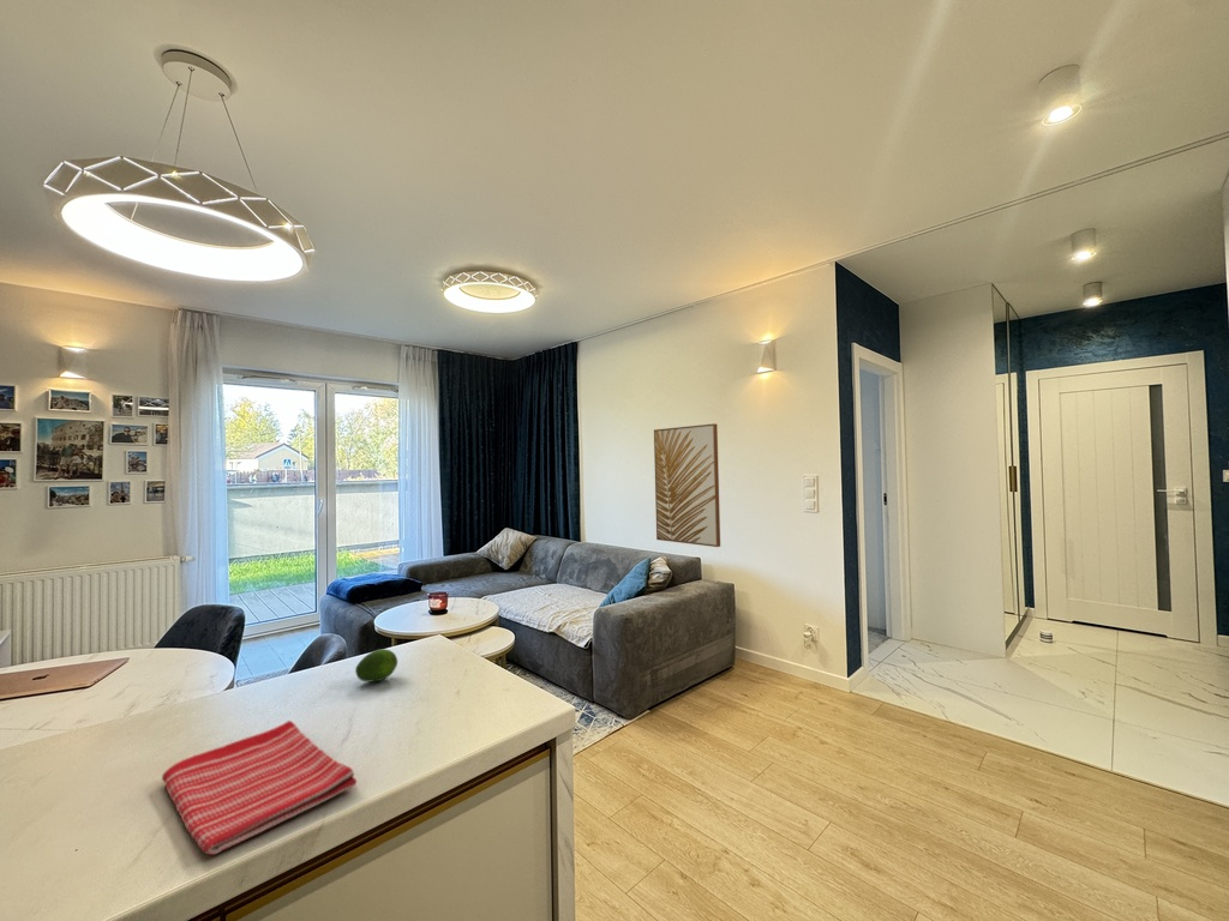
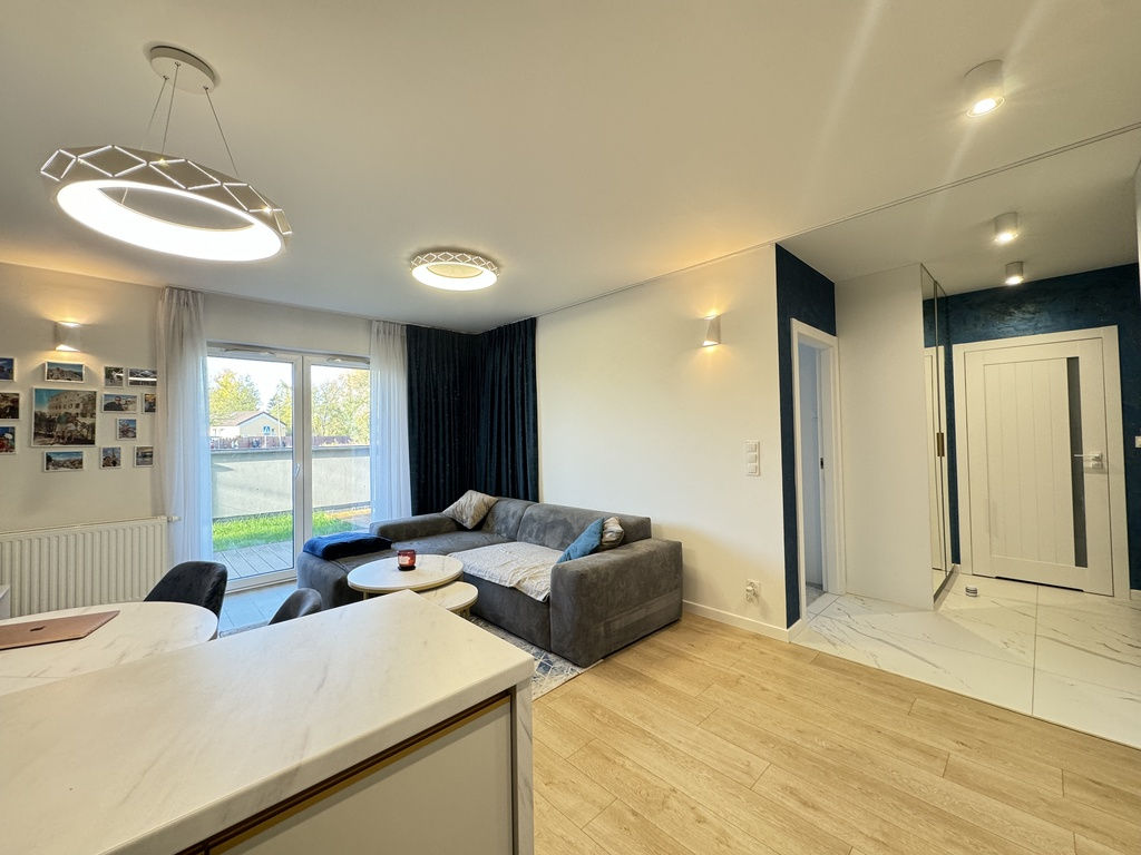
- dish towel [161,720,358,856]
- wall art [653,422,721,548]
- fruit [354,648,398,684]
